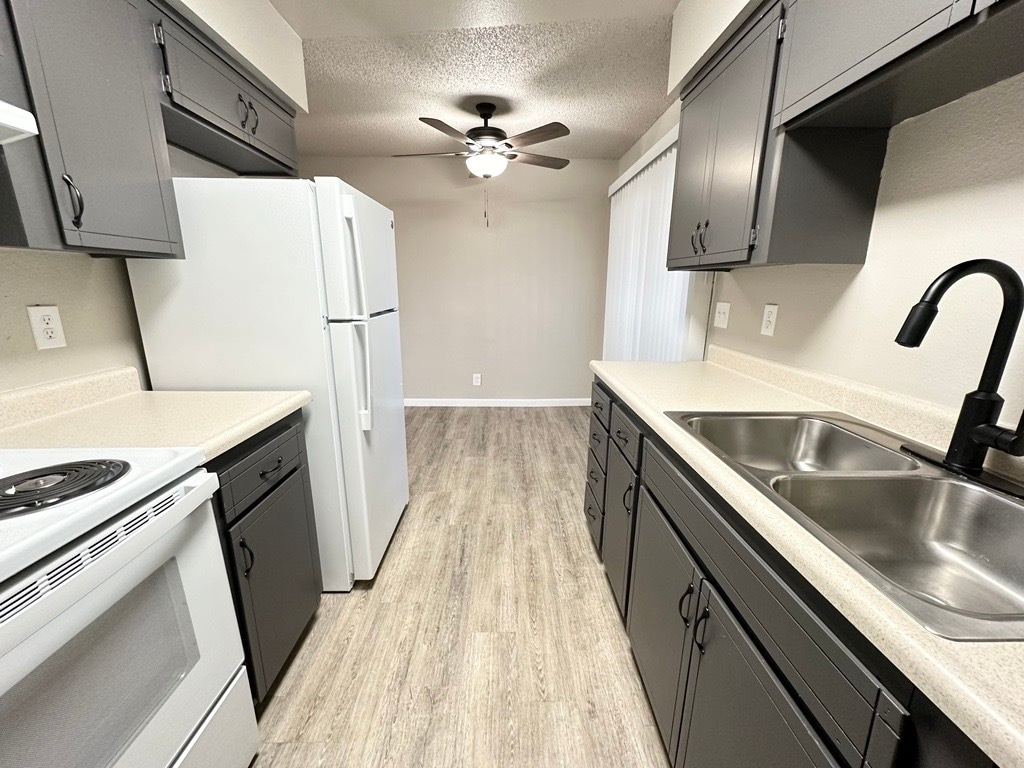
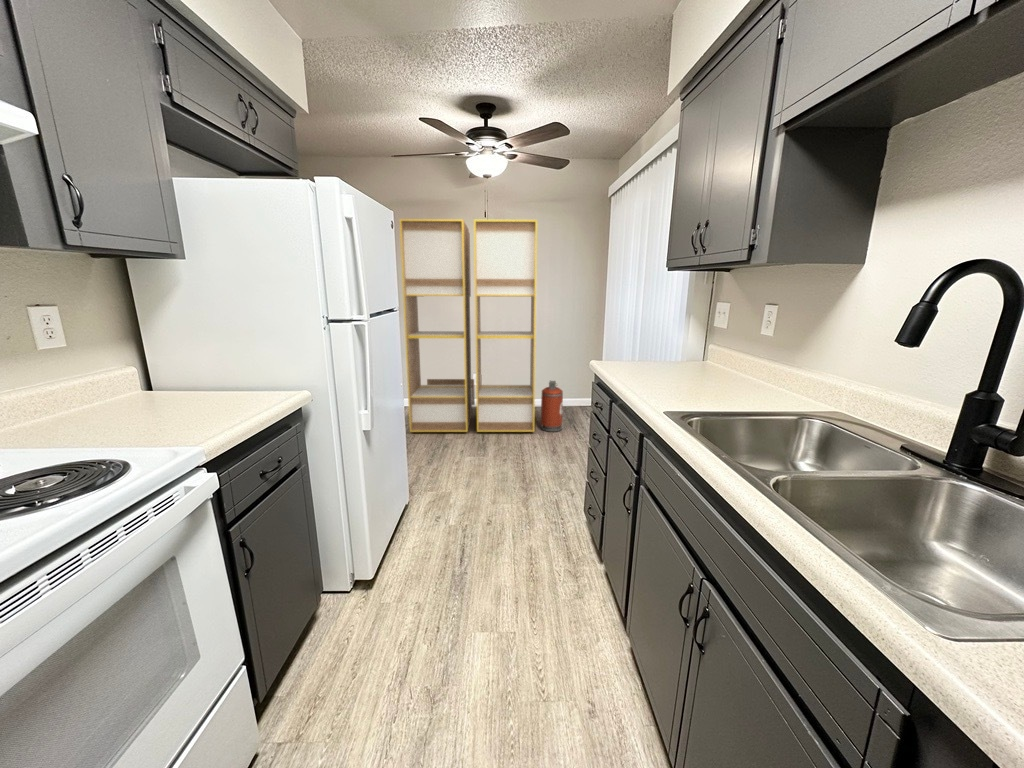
+ storage cabinet [399,218,538,433]
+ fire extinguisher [540,380,564,433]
